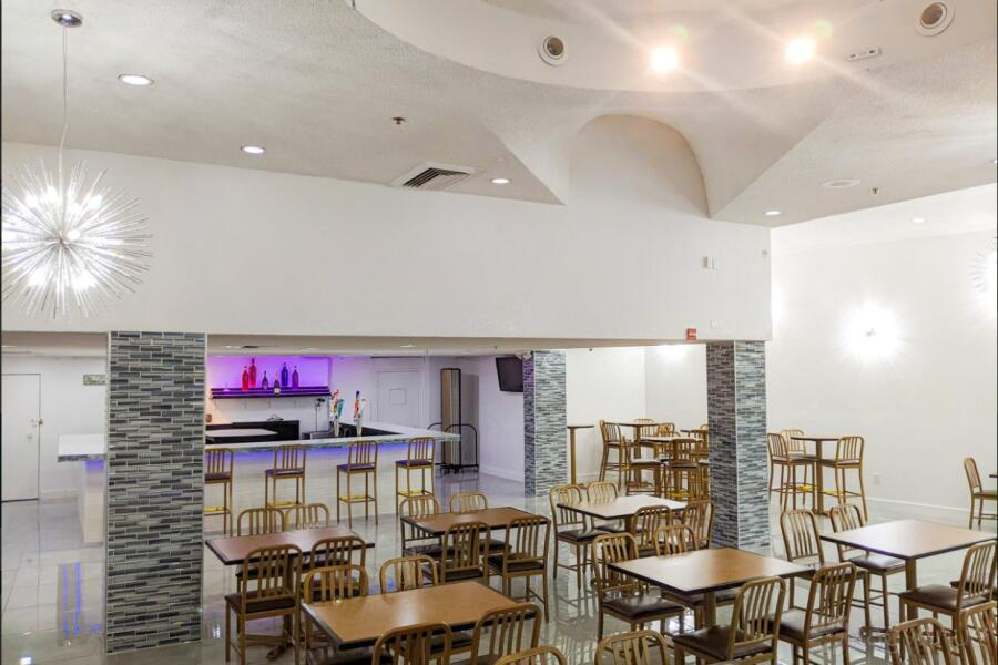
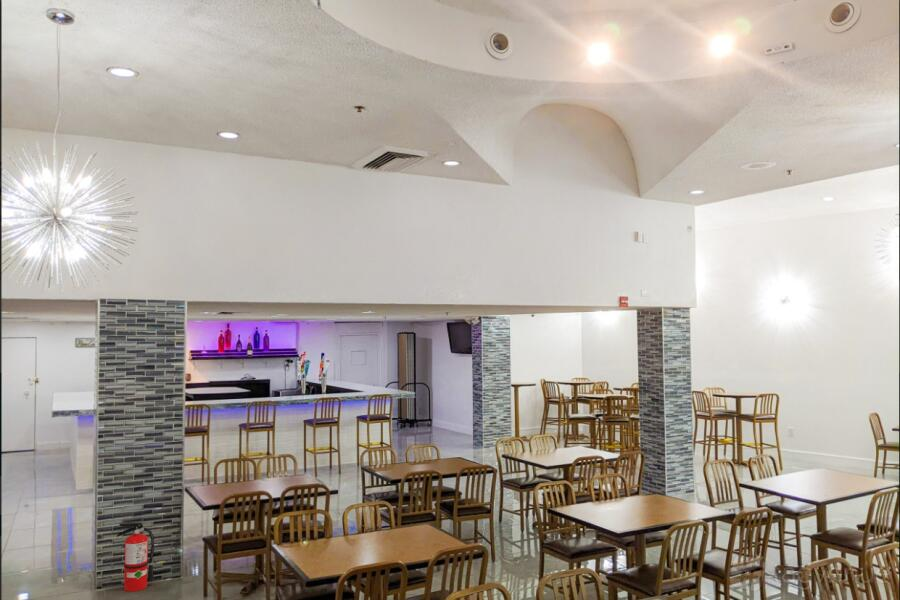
+ fire extinguisher [116,522,155,592]
